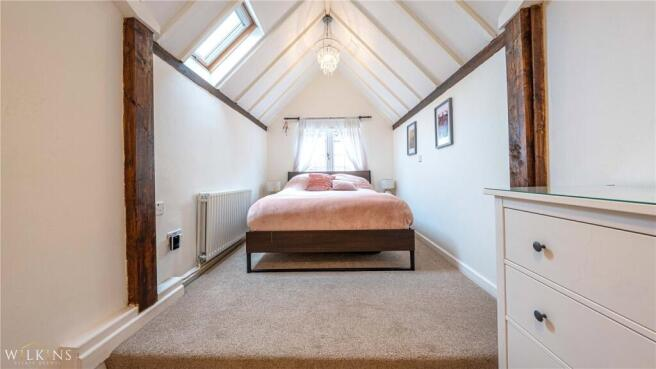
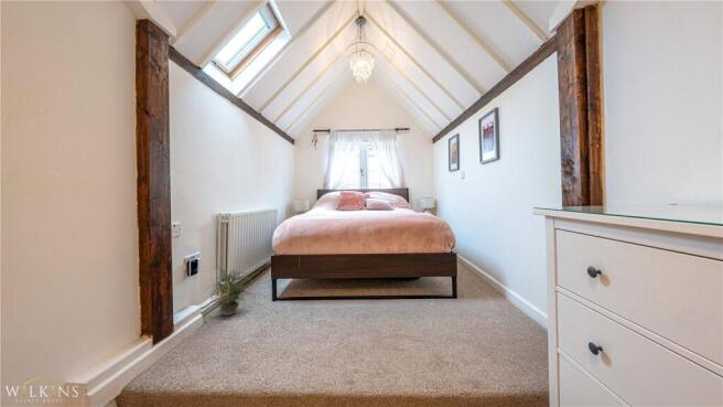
+ potted plant [204,265,256,317]
